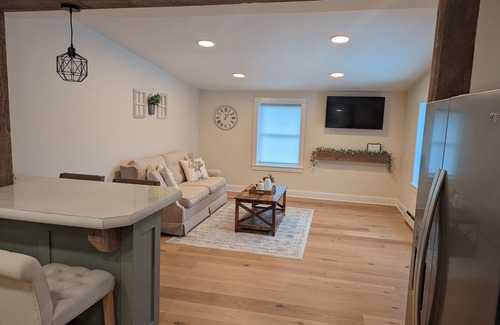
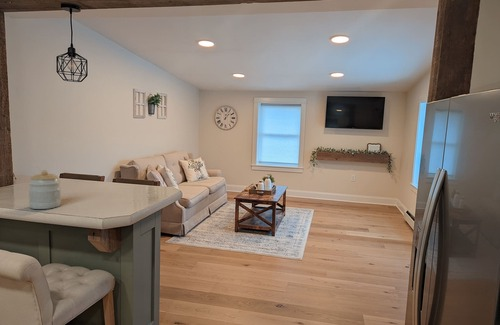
+ jar [27,169,62,210]
